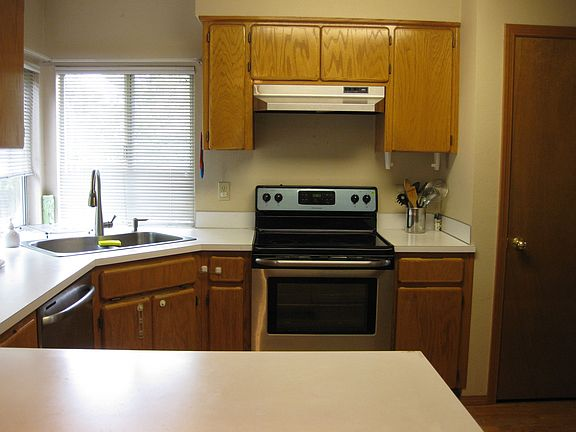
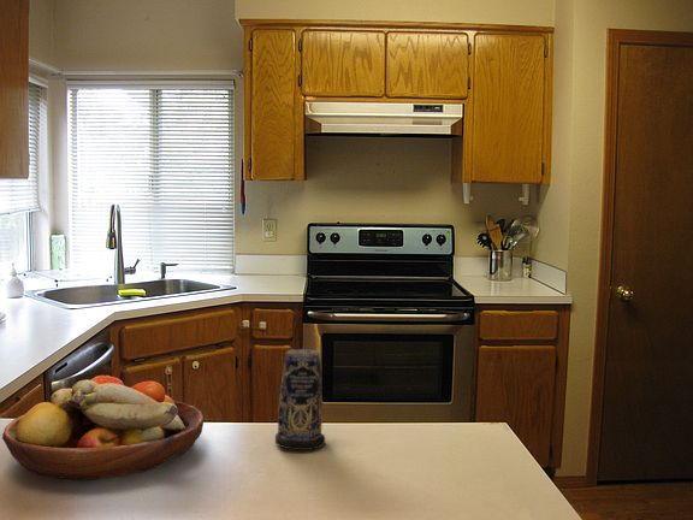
+ fruit bowl [1,374,205,481]
+ candle [274,348,326,451]
